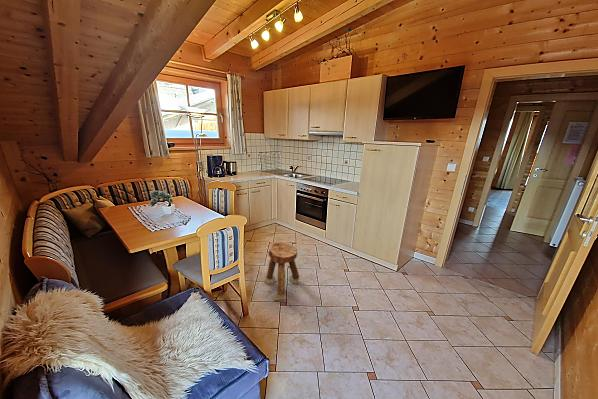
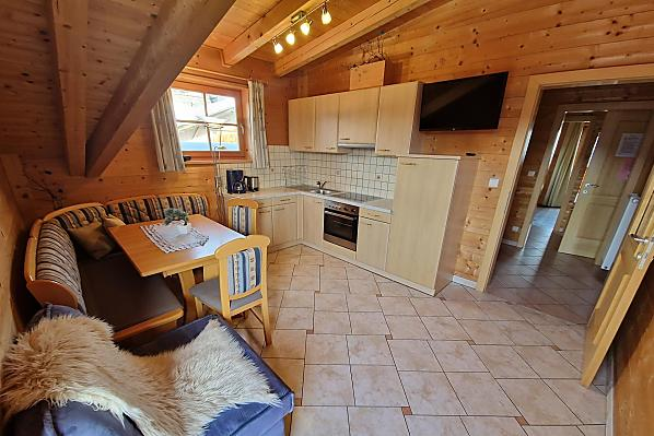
- stool [263,241,300,301]
